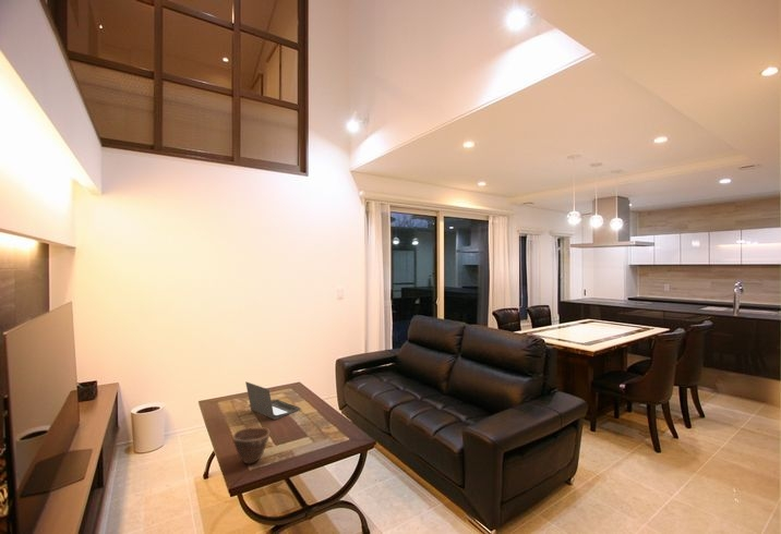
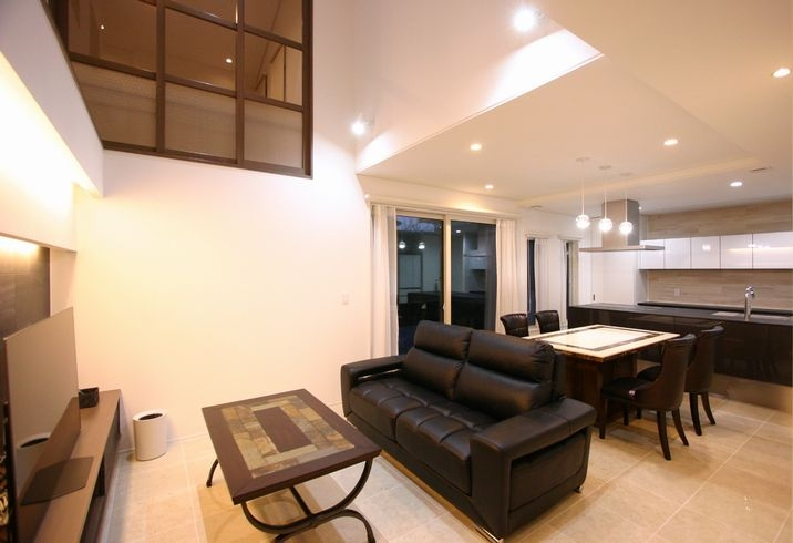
- bowl [231,426,271,465]
- laptop [244,380,301,421]
